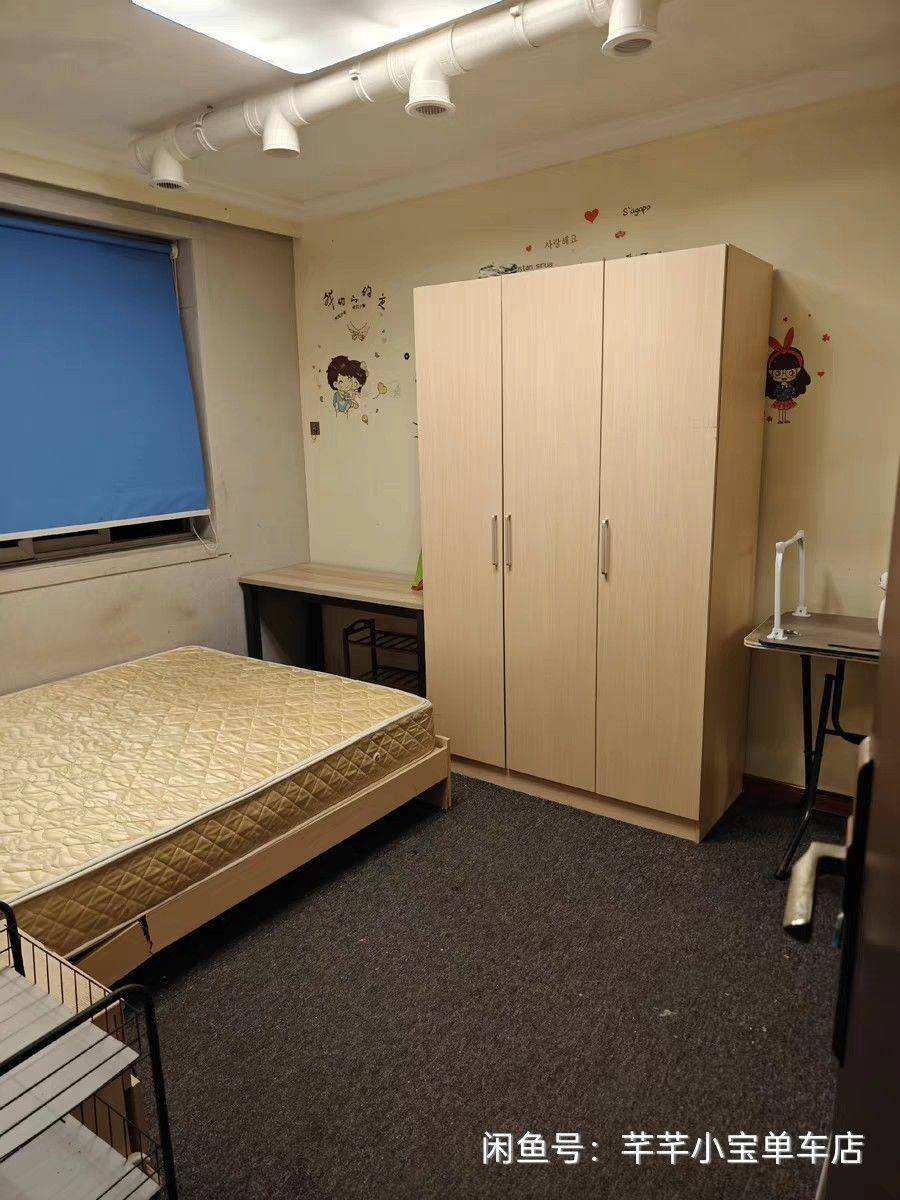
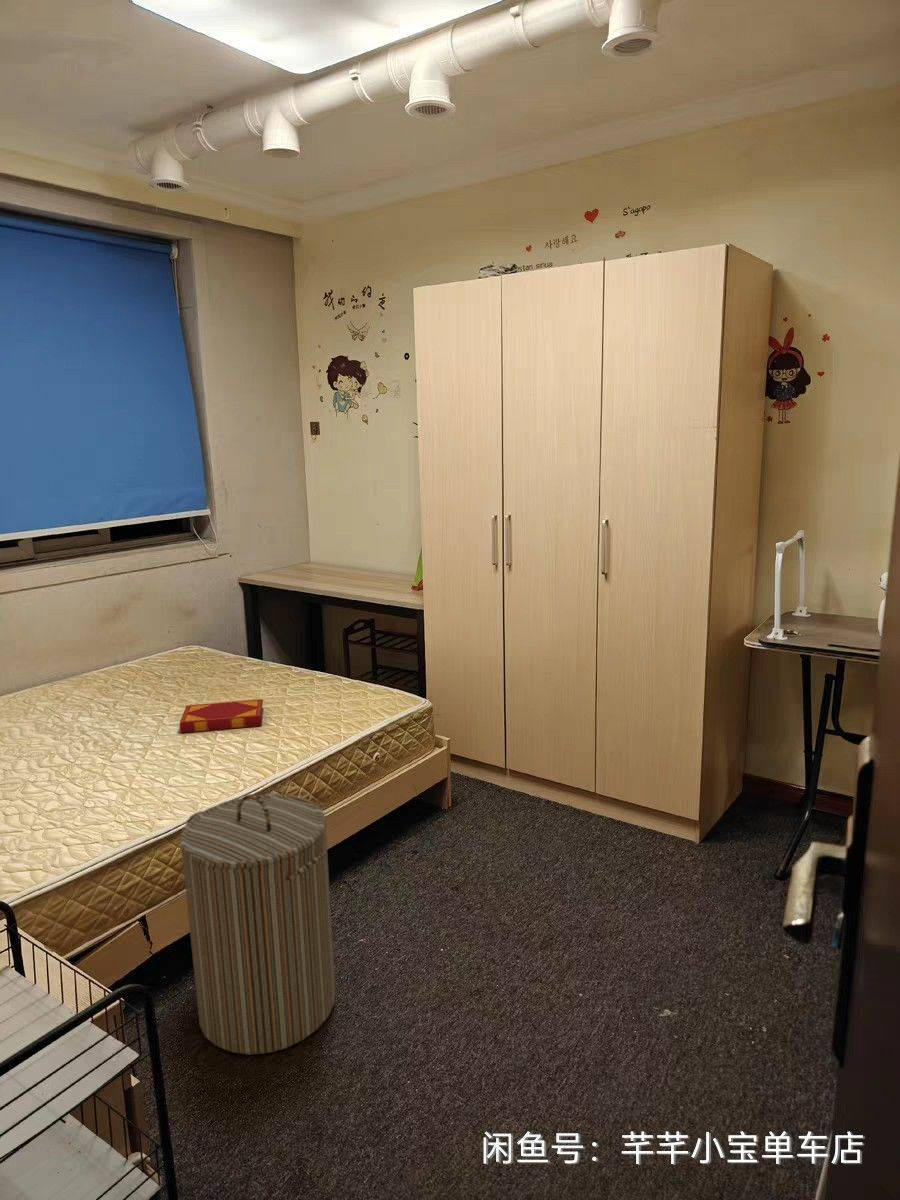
+ hardback book [179,698,264,734]
+ laundry hamper [179,793,337,1056]
